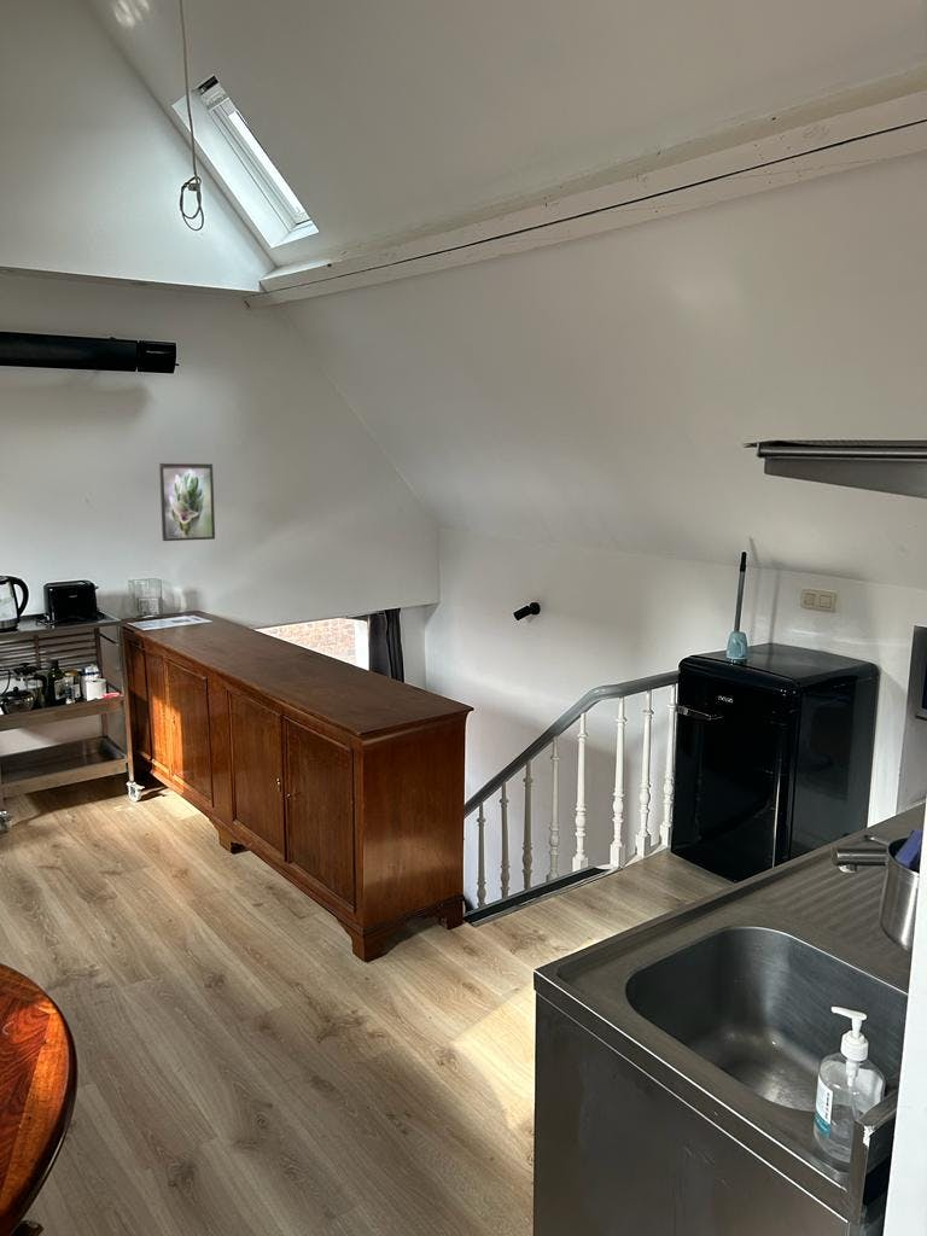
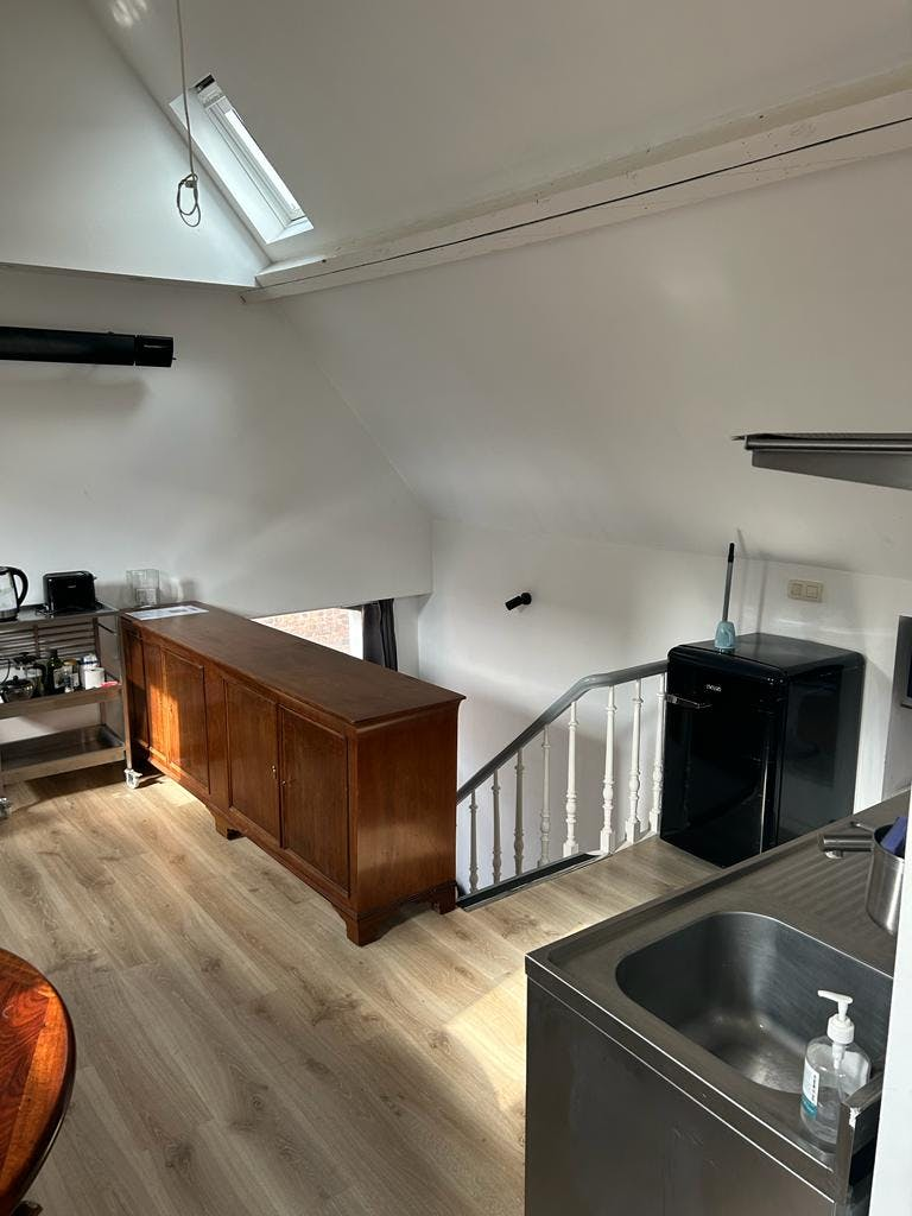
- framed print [158,462,216,542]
